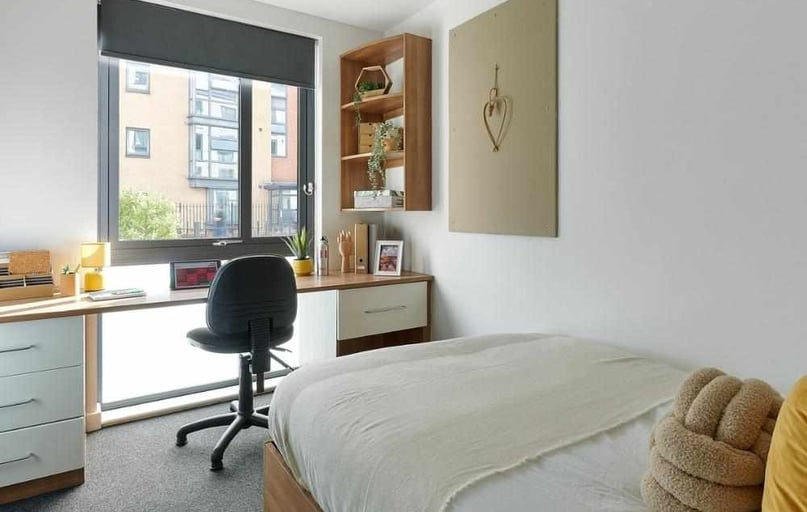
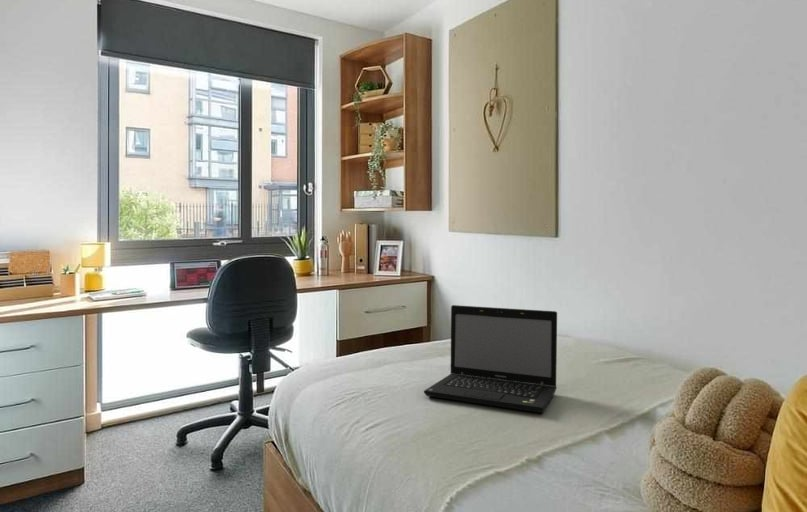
+ laptop [423,304,558,414]
